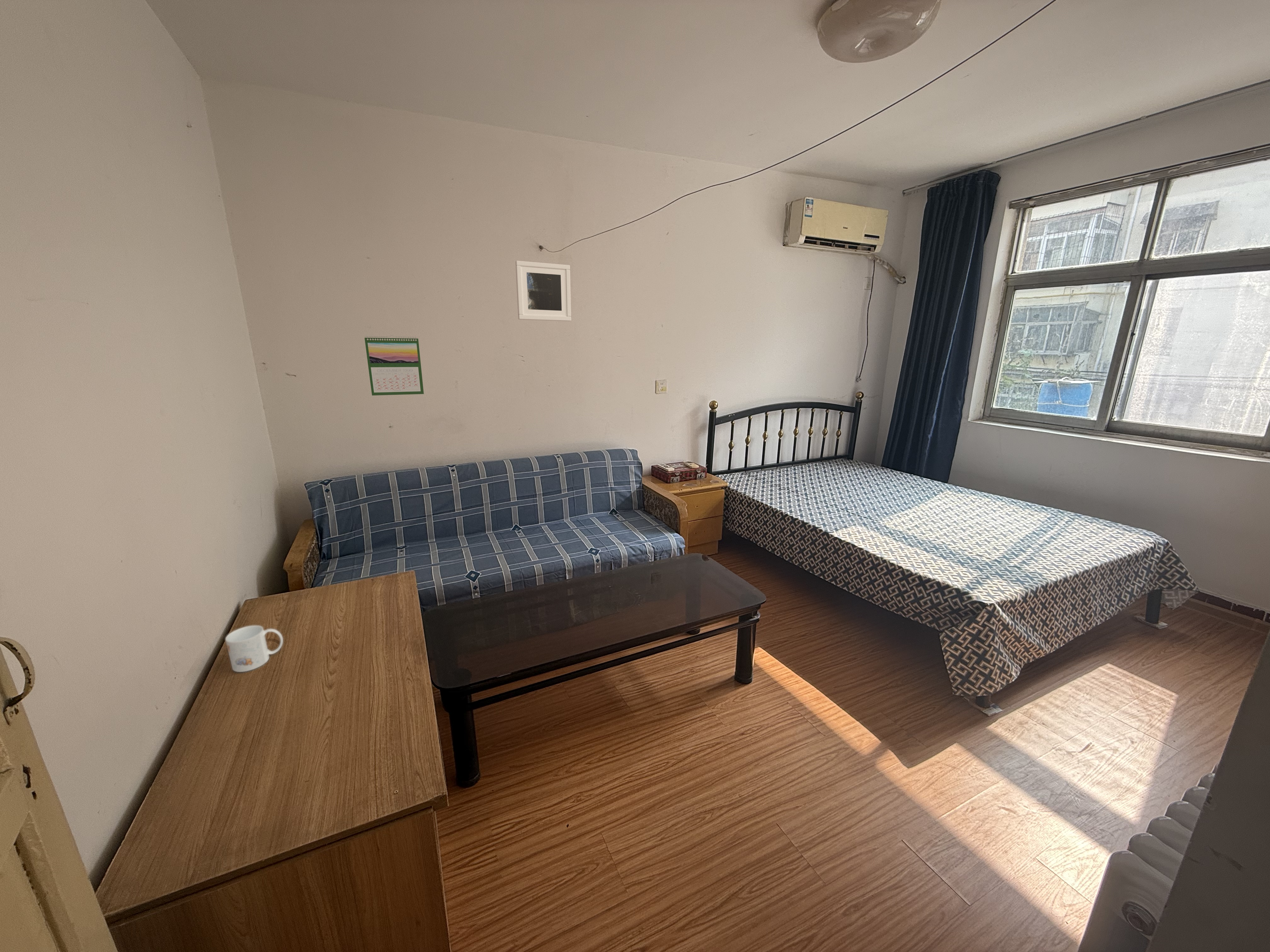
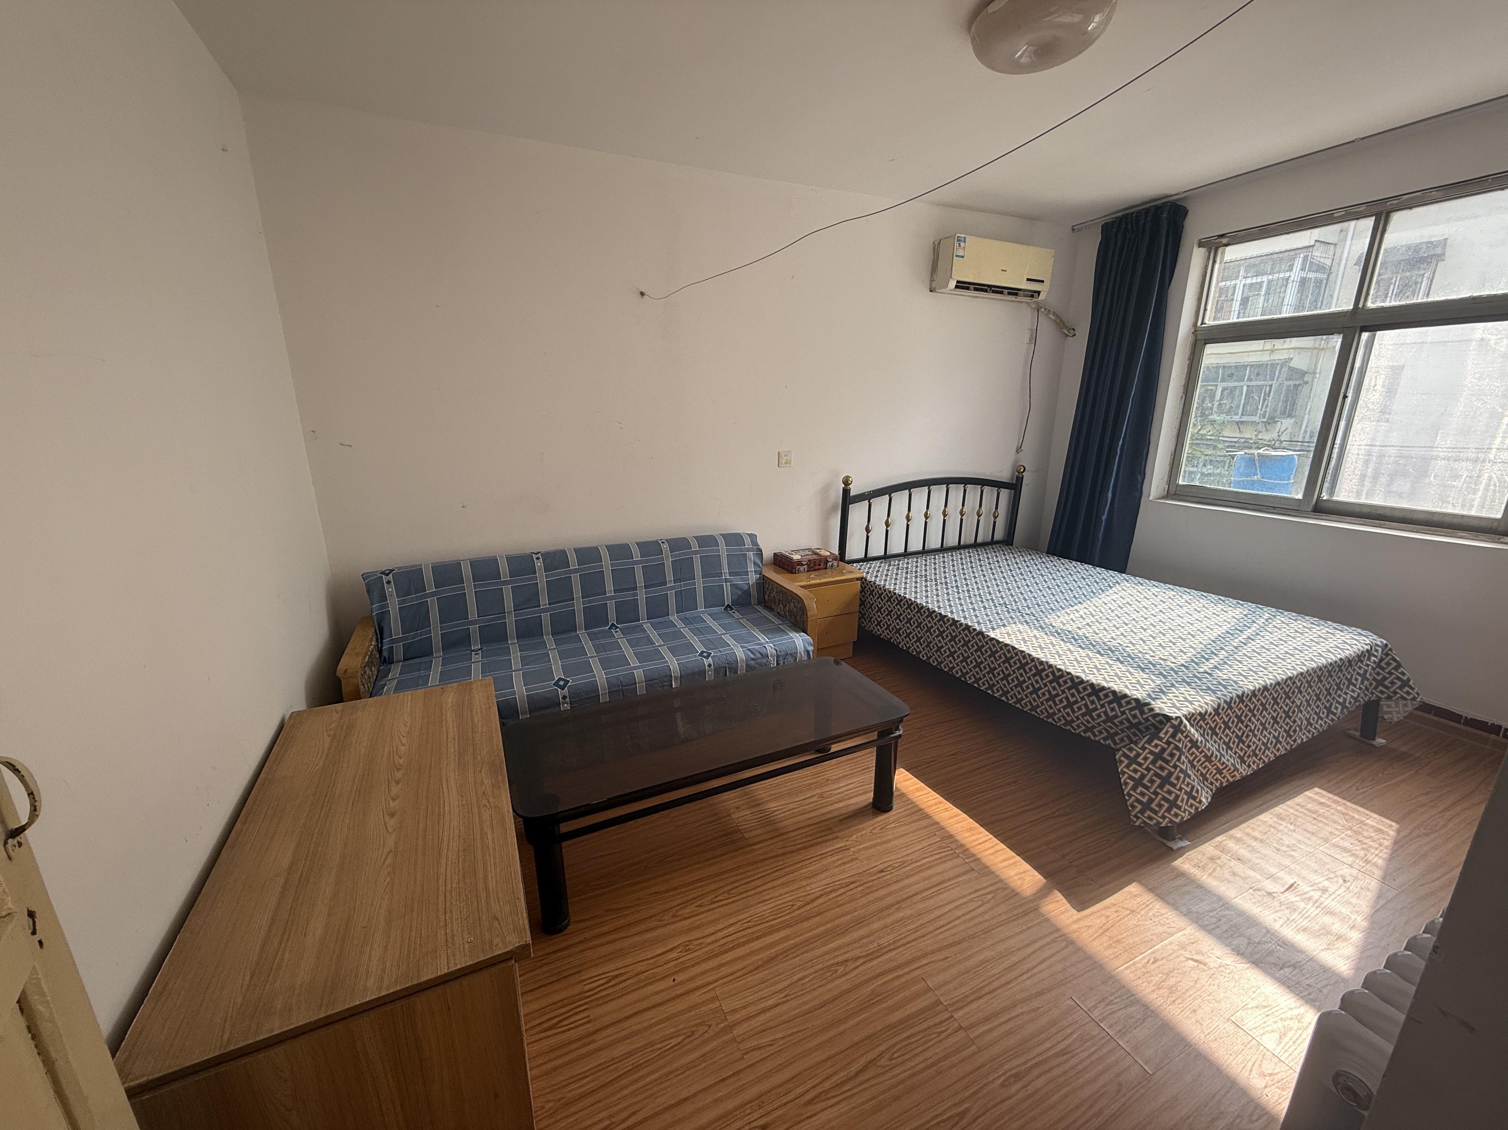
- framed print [515,260,571,321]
- mug [225,625,283,672]
- calendar [364,335,424,396]
